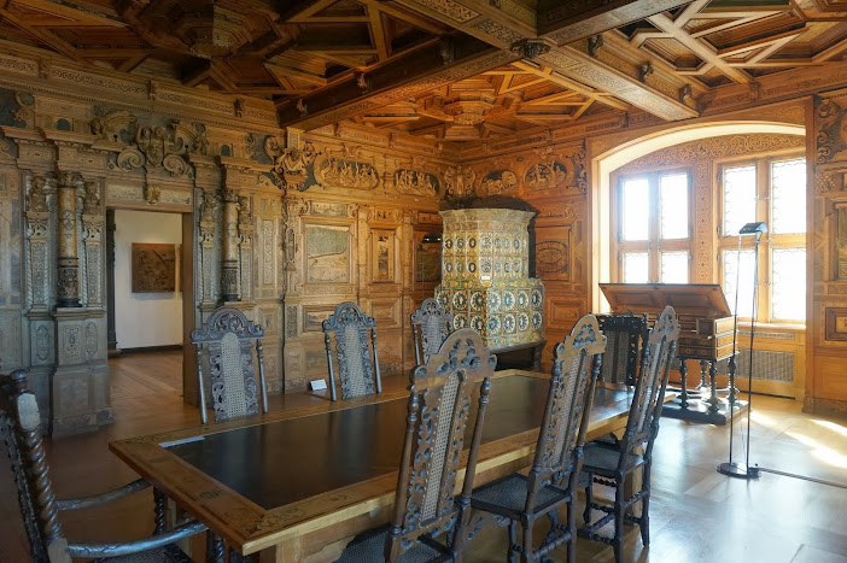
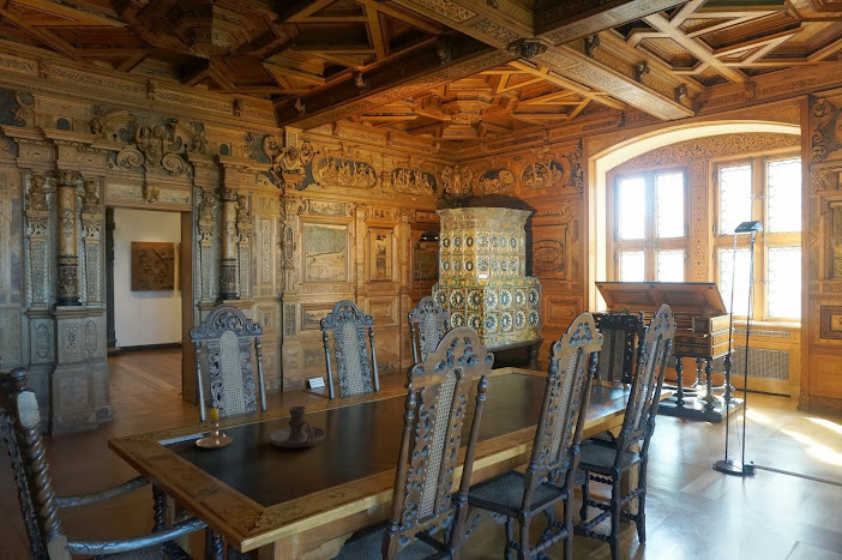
+ candlestick [196,408,234,450]
+ candle holder [269,405,327,448]
